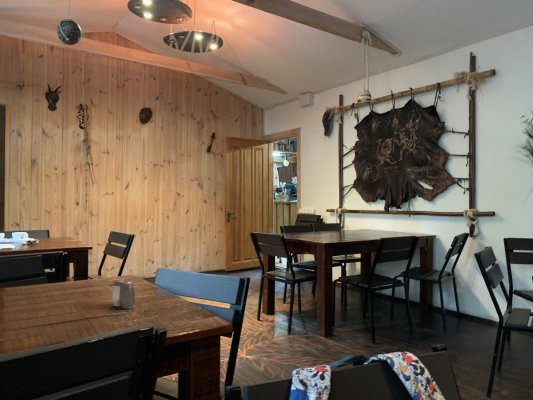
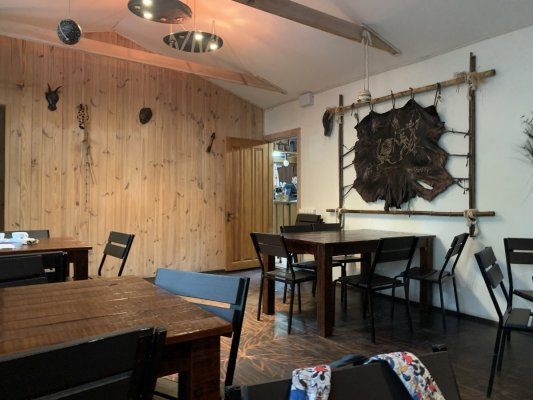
- salt and pepper shaker [111,279,136,310]
